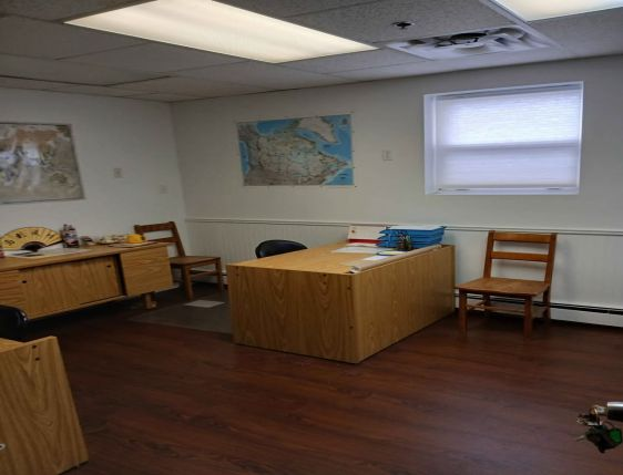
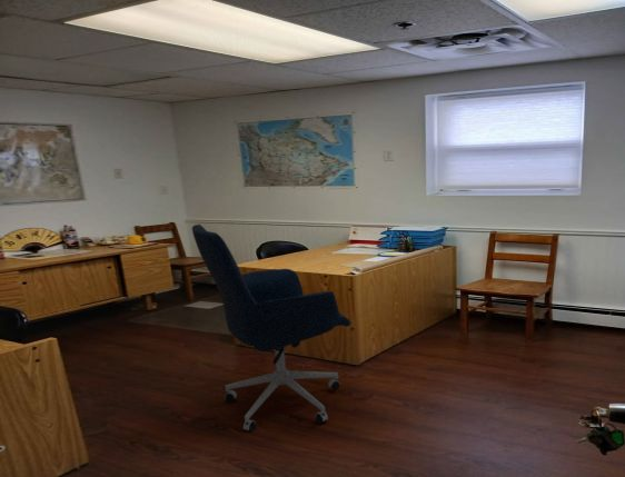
+ office chair [191,223,351,433]
